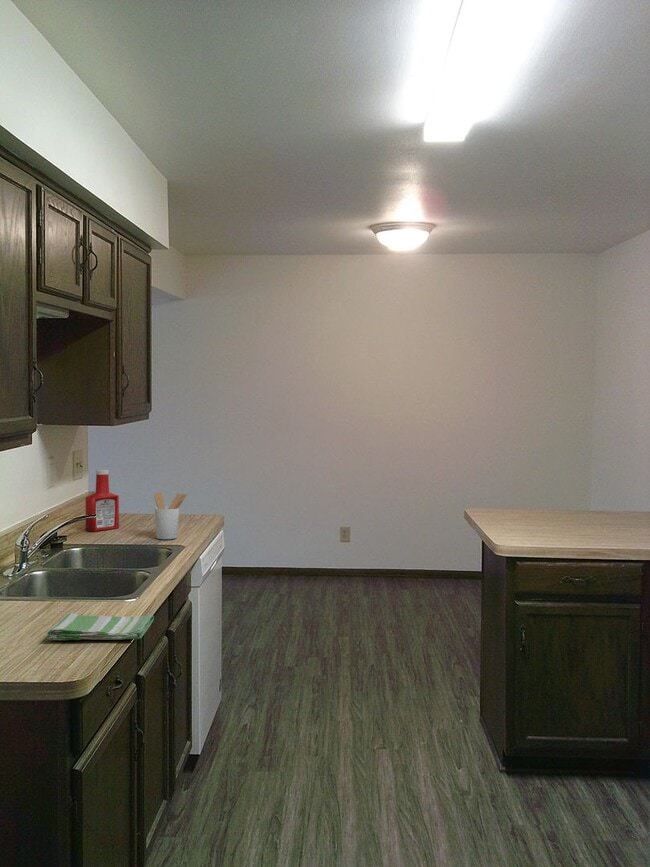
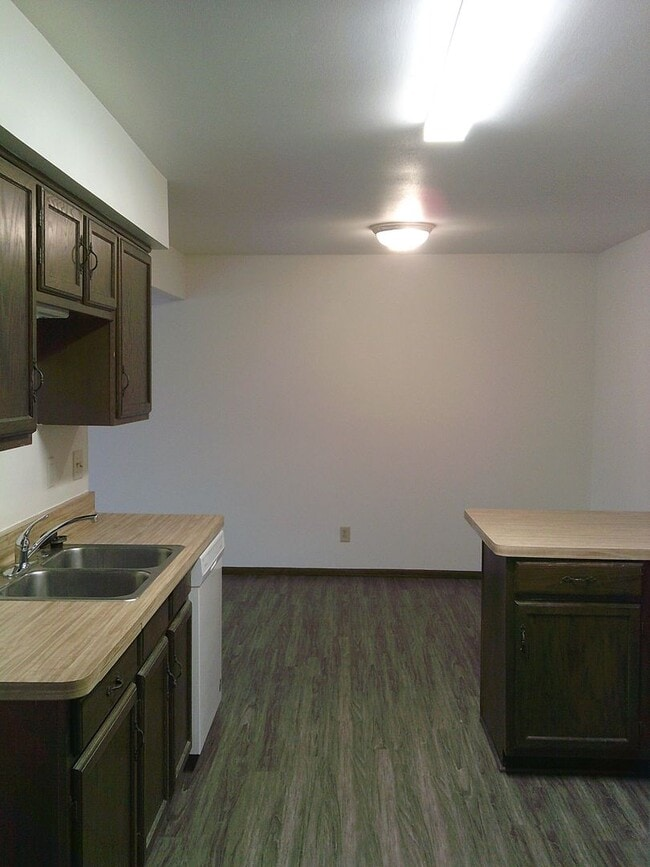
- dish towel [46,612,155,641]
- utensil holder [153,491,188,540]
- soap bottle [85,469,120,532]
